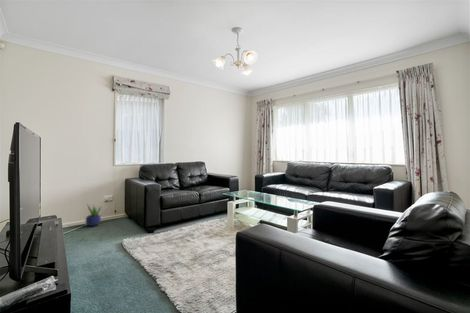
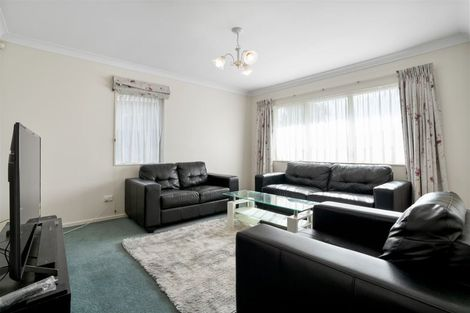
- potted plant [85,204,104,227]
